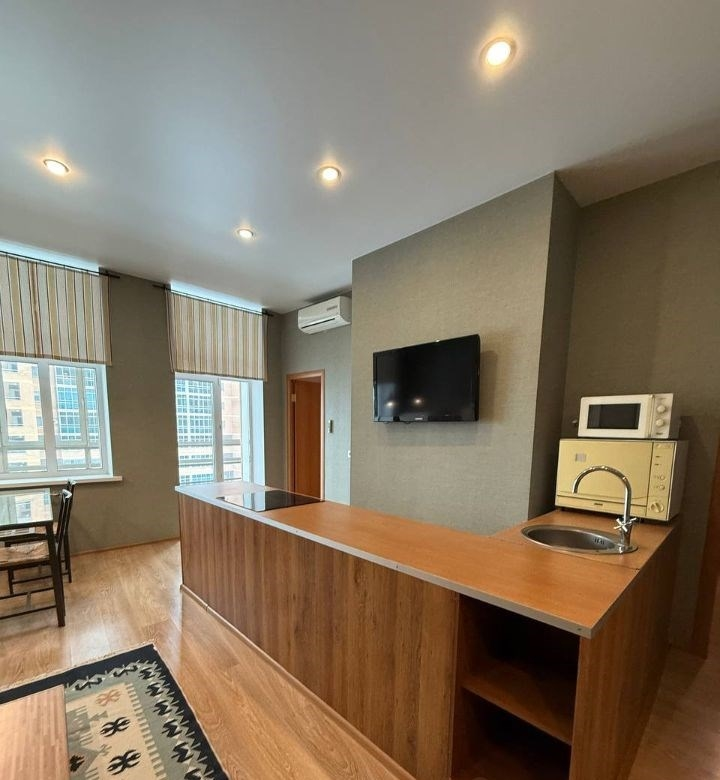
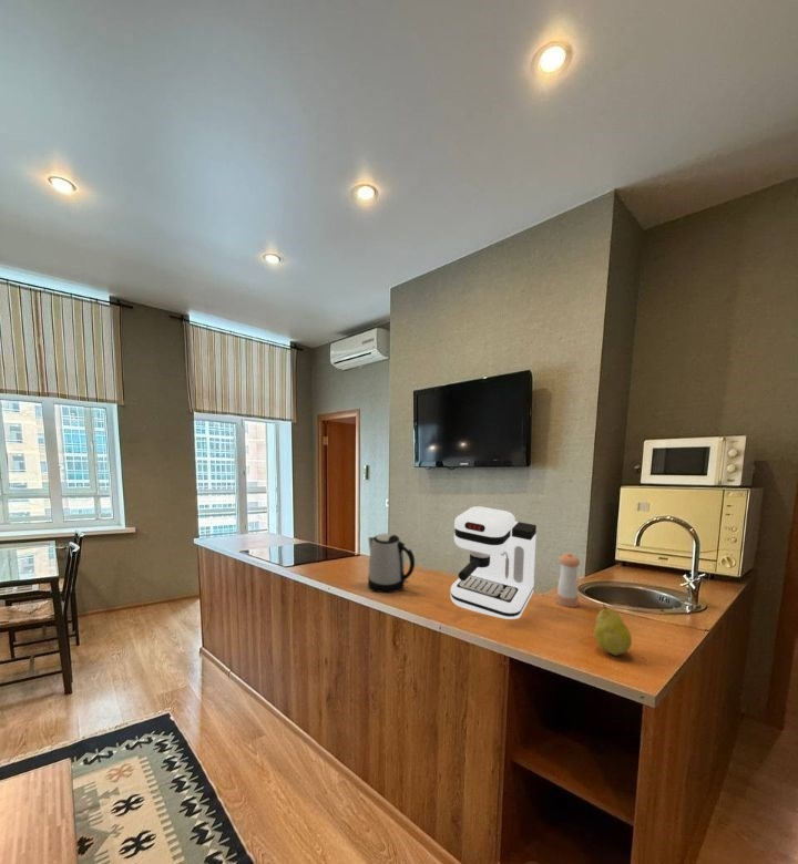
+ pepper shaker [555,552,581,608]
+ kettle [367,533,416,594]
+ coffee maker [449,505,538,620]
+ fruit [593,603,633,657]
